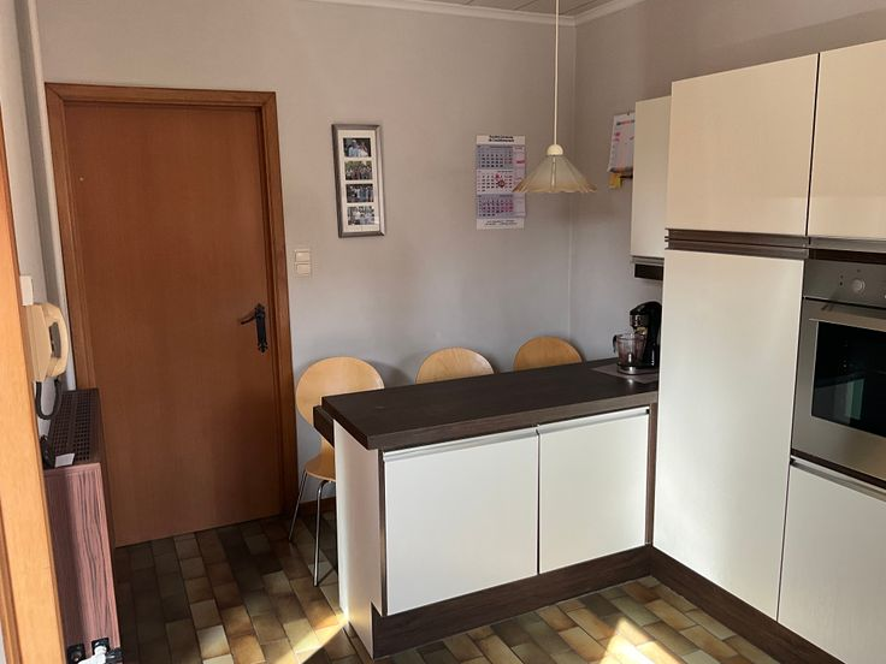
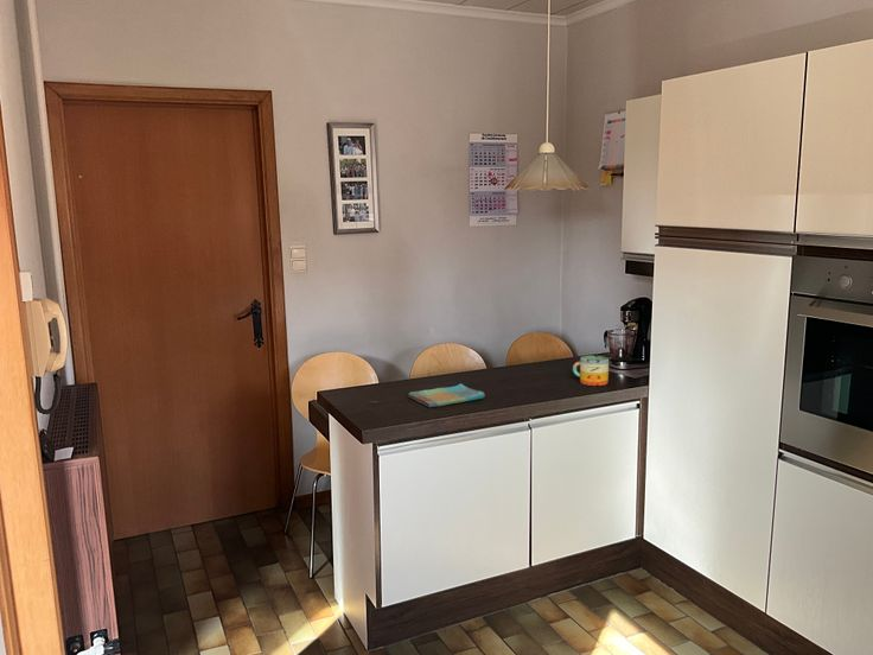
+ dish towel [408,383,485,408]
+ mug [572,354,610,387]
